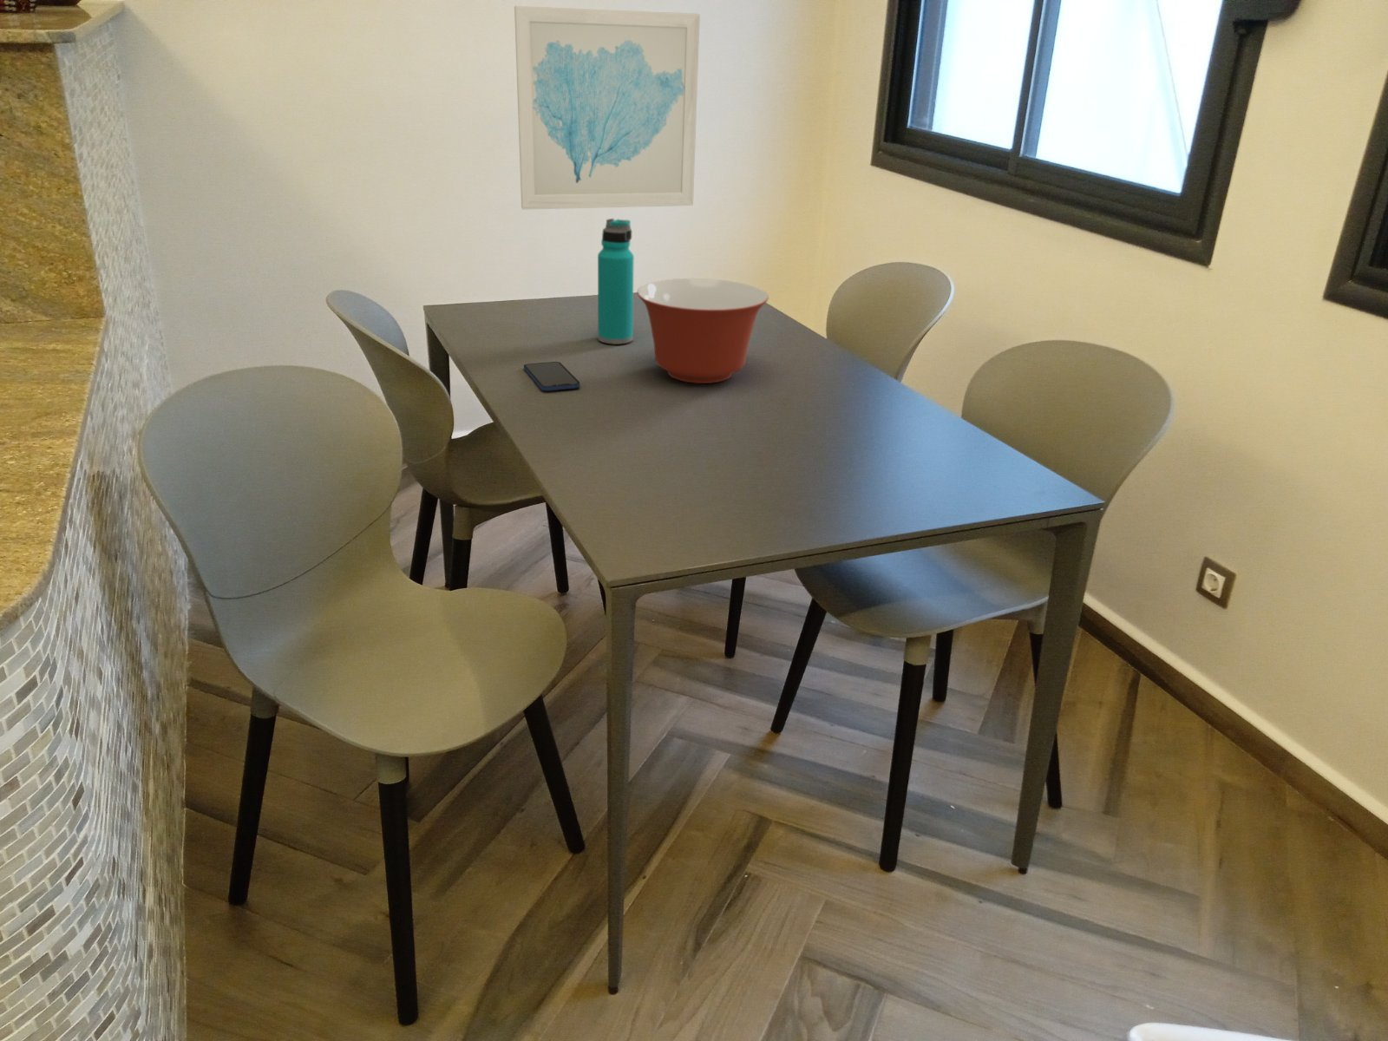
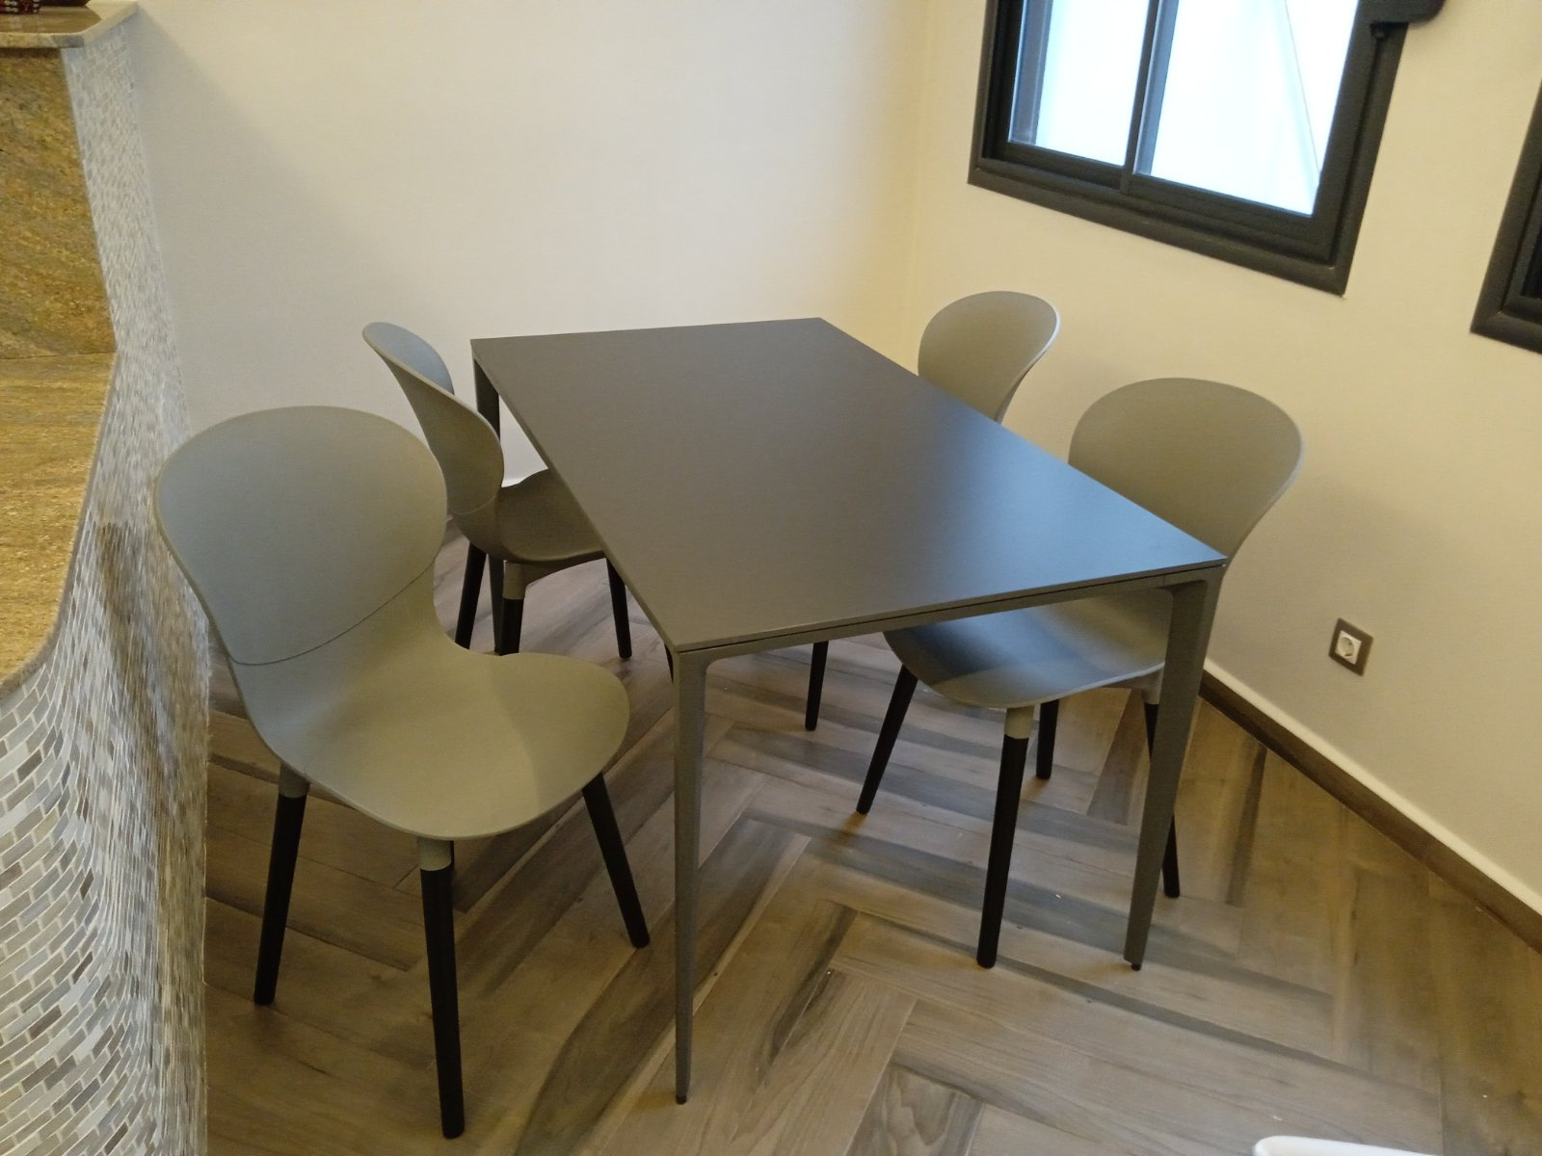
- mixing bowl [636,278,769,384]
- wall art [514,5,701,210]
- smartphone [524,361,580,391]
- water bottle [597,218,635,346]
